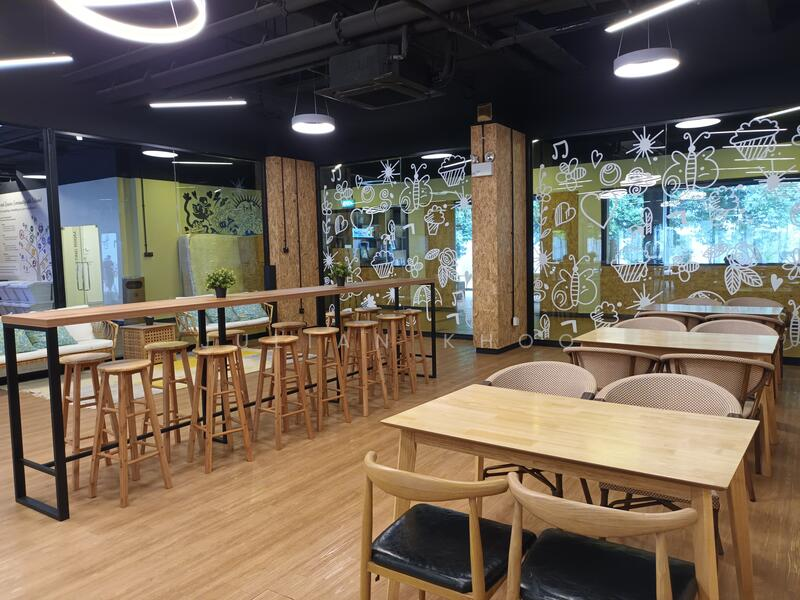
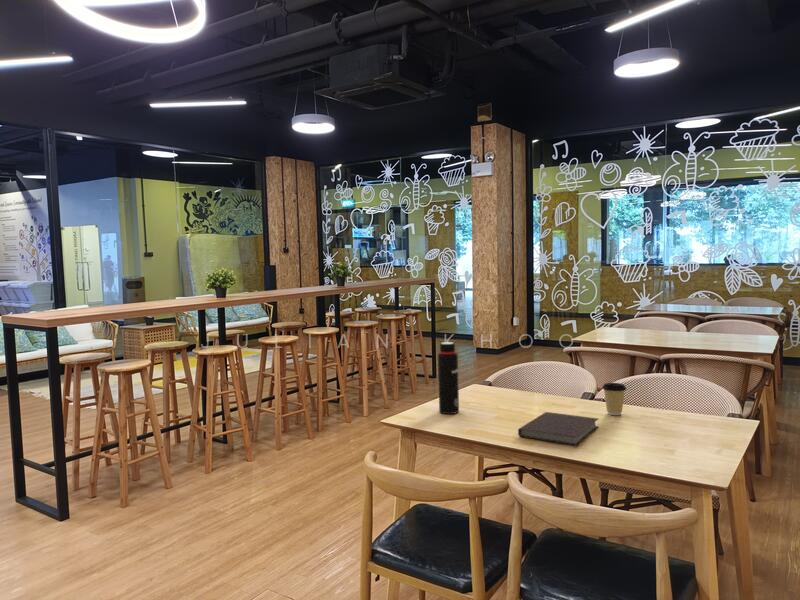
+ notebook [517,411,600,447]
+ coffee cup [601,382,627,416]
+ water bottle [437,341,460,415]
